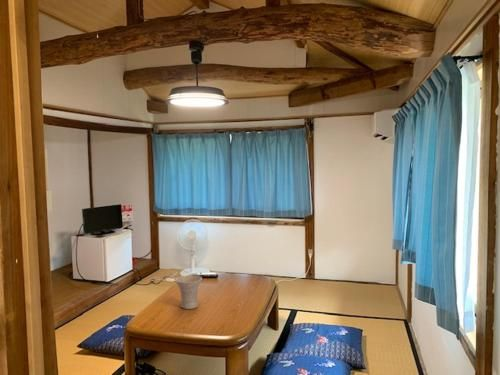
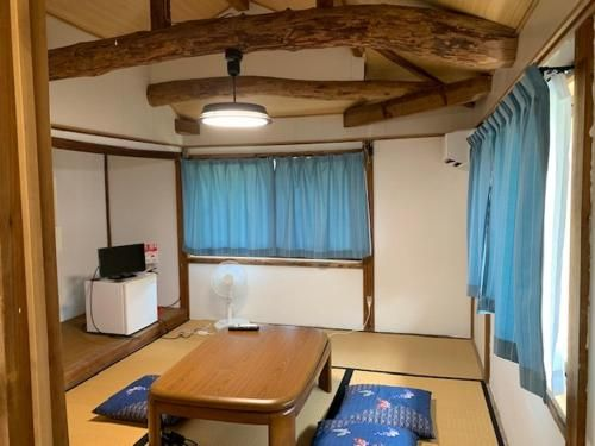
- vase [174,275,203,310]
